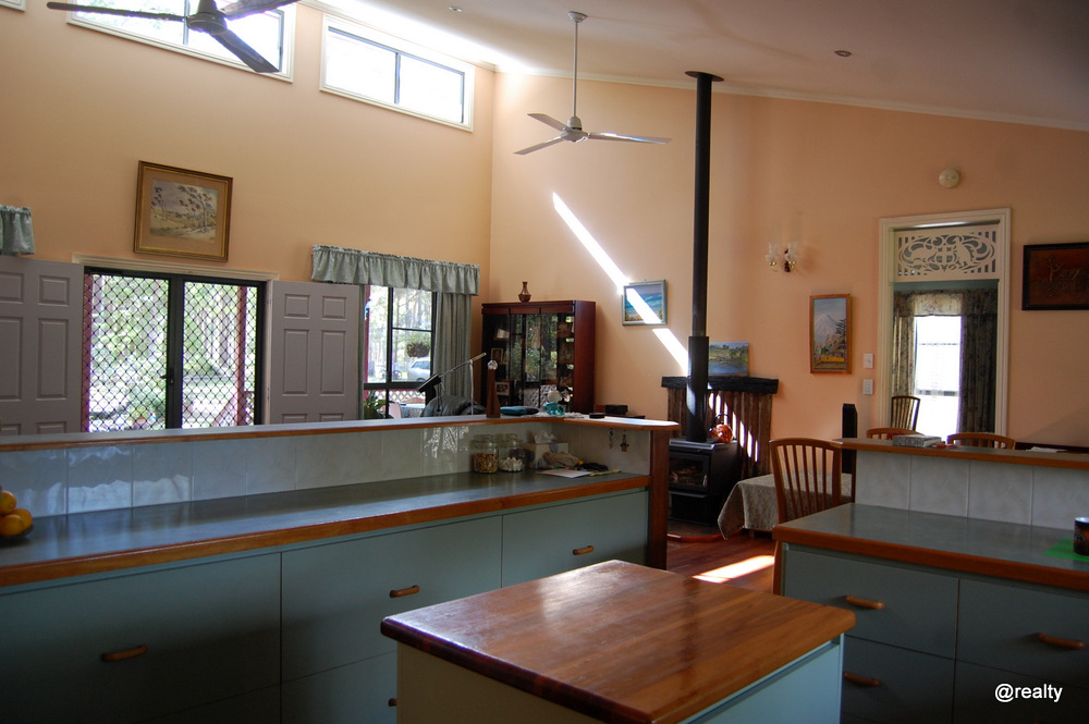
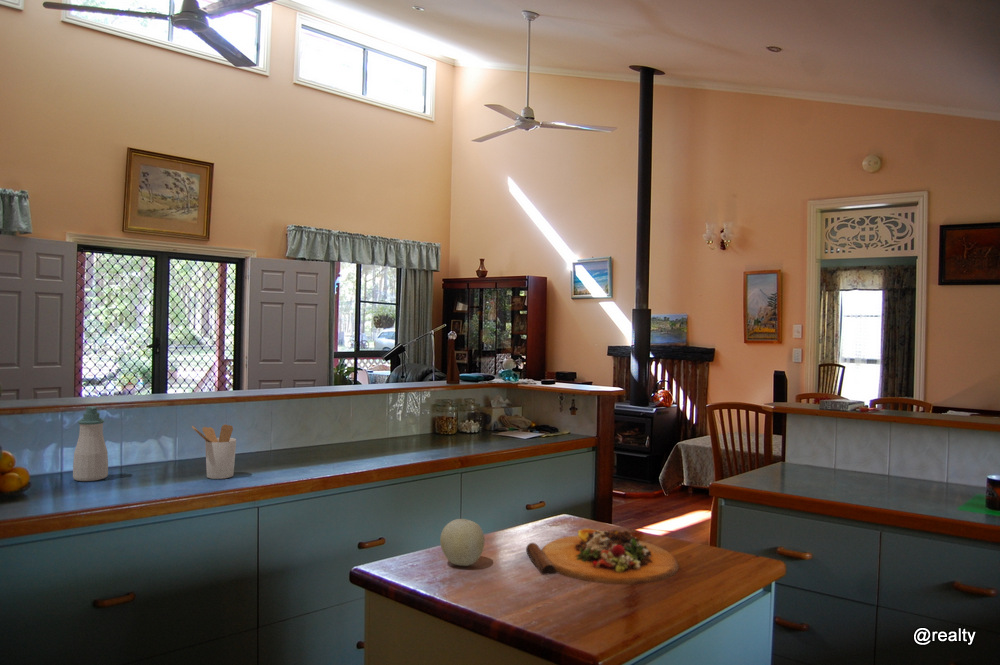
+ fruit [439,518,486,567]
+ cutting board [525,527,680,585]
+ utensil holder [191,423,237,480]
+ soap bottle [72,405,109,482]
